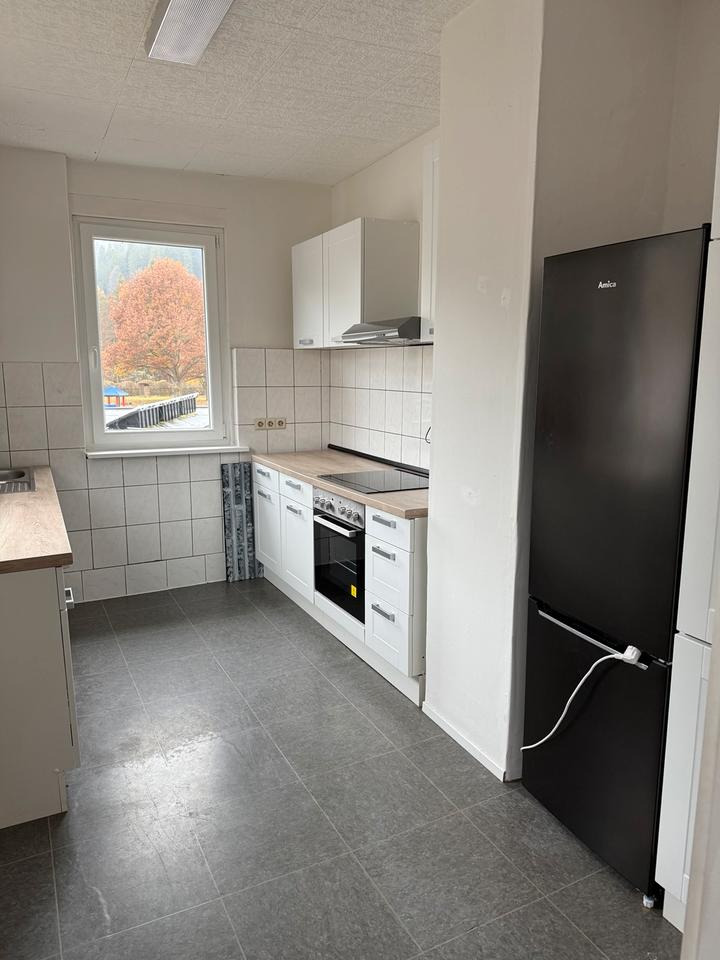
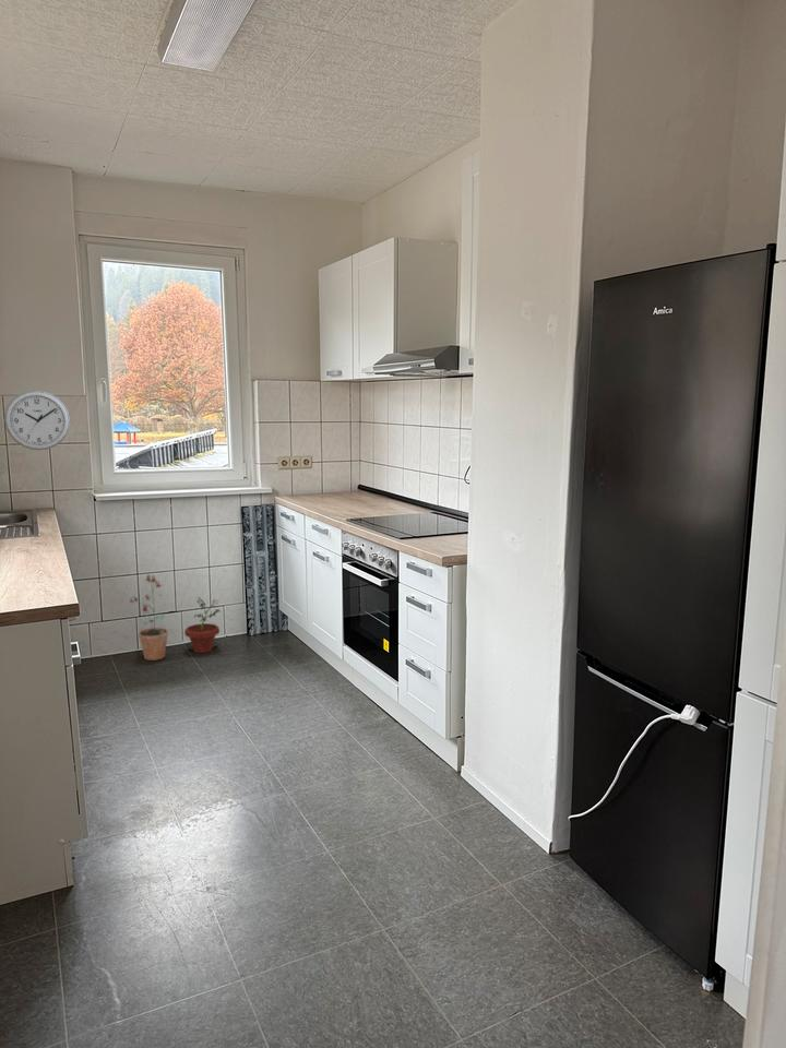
+ potted plant [183,596,222,654]
+ potted plant [129,573,169,662]
+ wall clock [3,390,71,451]
